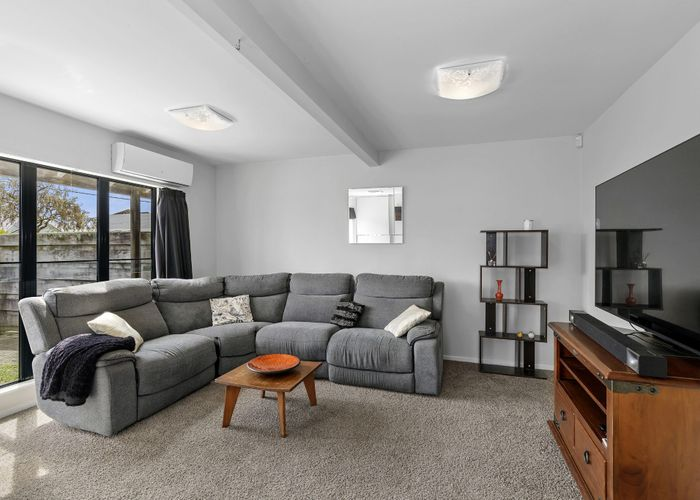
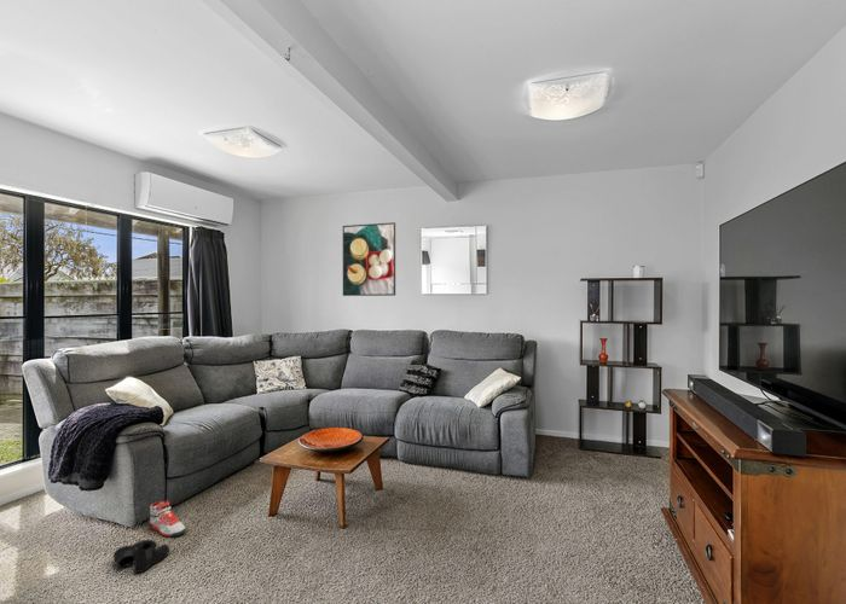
+ sneaker [149,500,187,538]
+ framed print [342,221,396,297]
+ boots [112,539,170,574]
